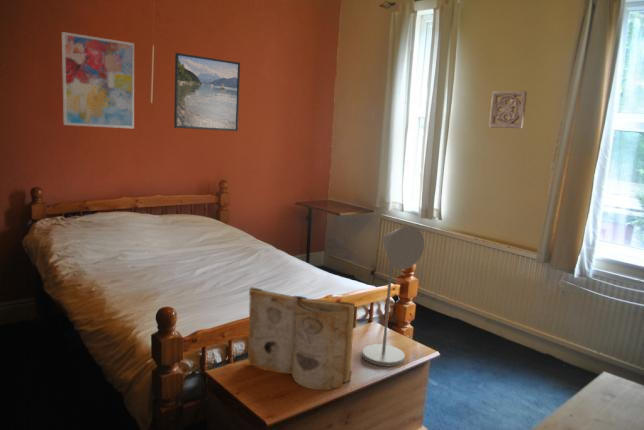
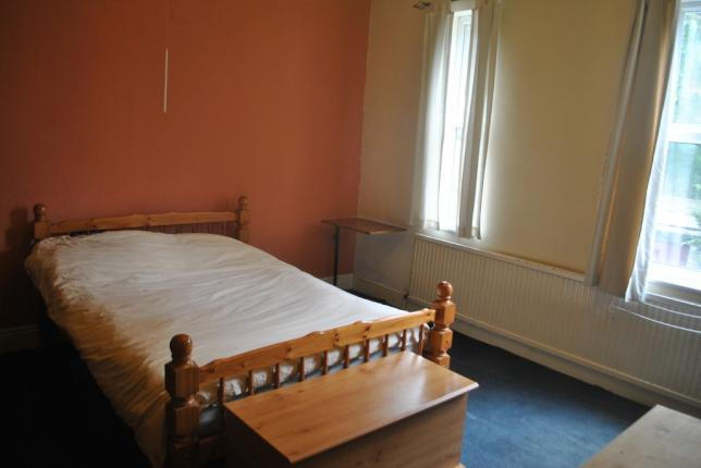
- book [247,287,356,391]
- desk lamp [361,225,425,367]
- wall ornament [488,90,528,130]
- wall art [61,31,135,130]
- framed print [173,52,241,132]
